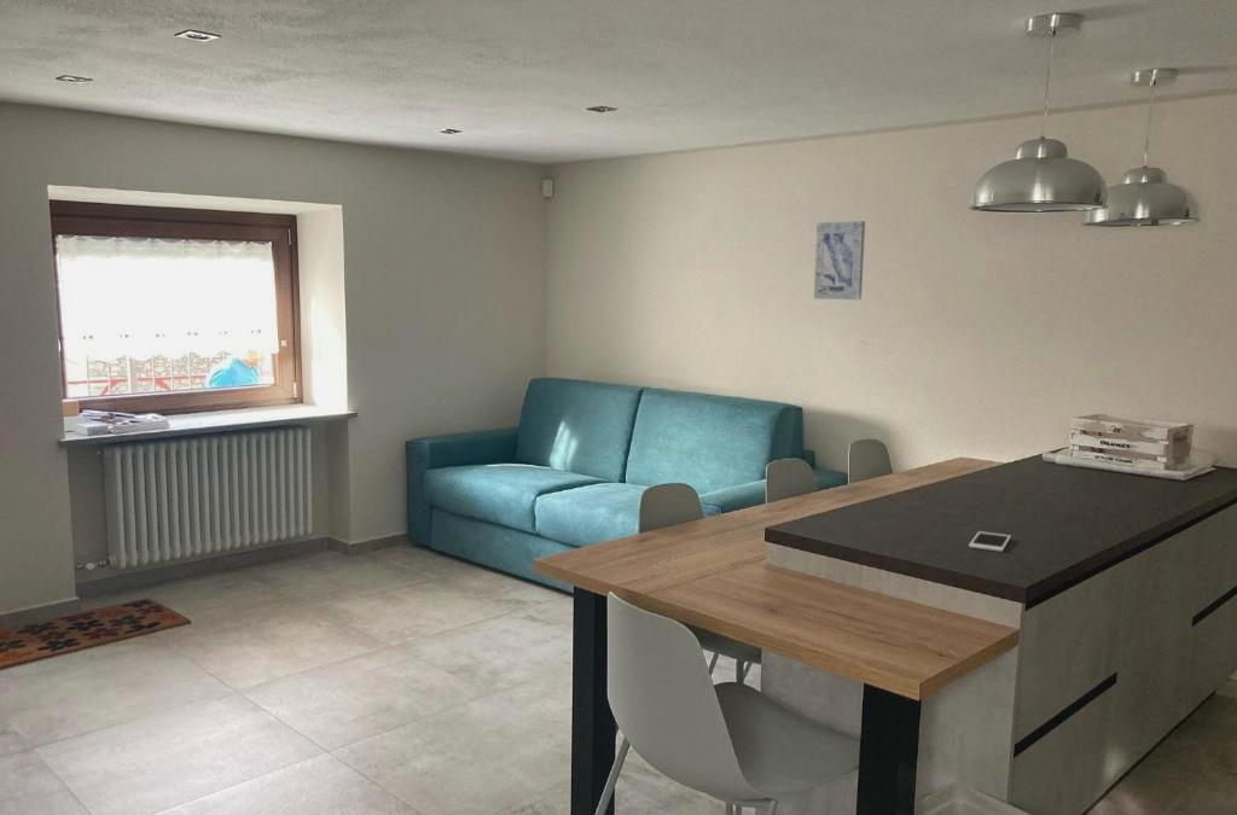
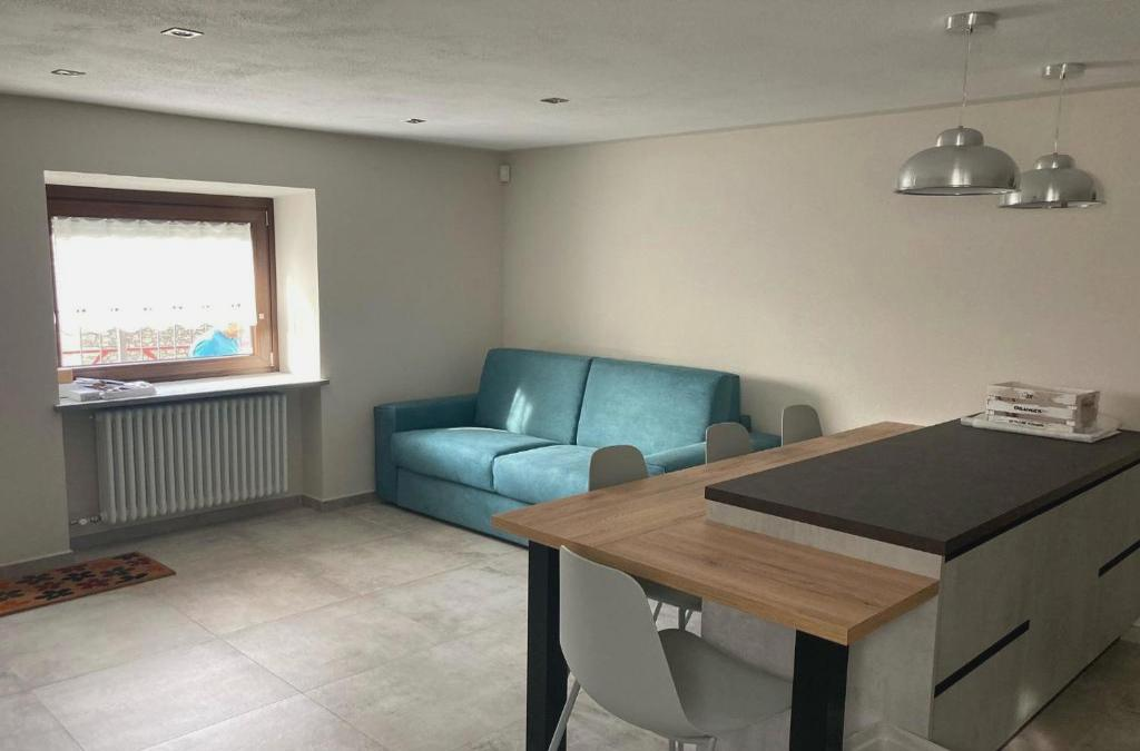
- wall art [813,220,866,301]
- cell phone [968,530,1012,553]
